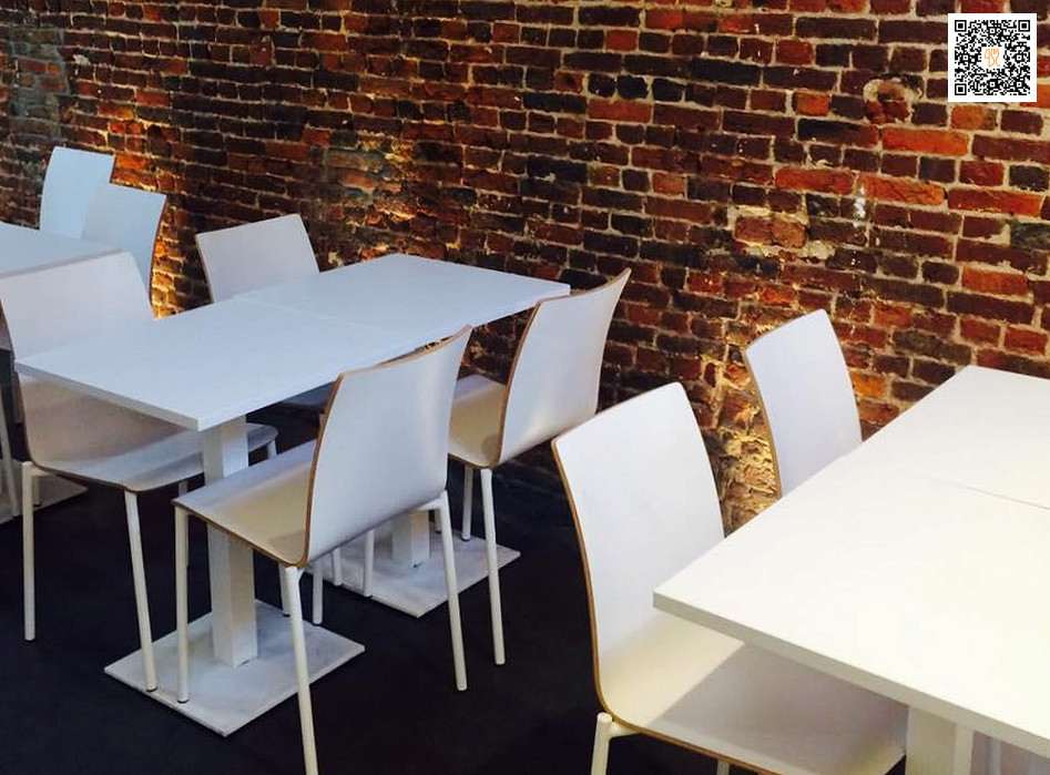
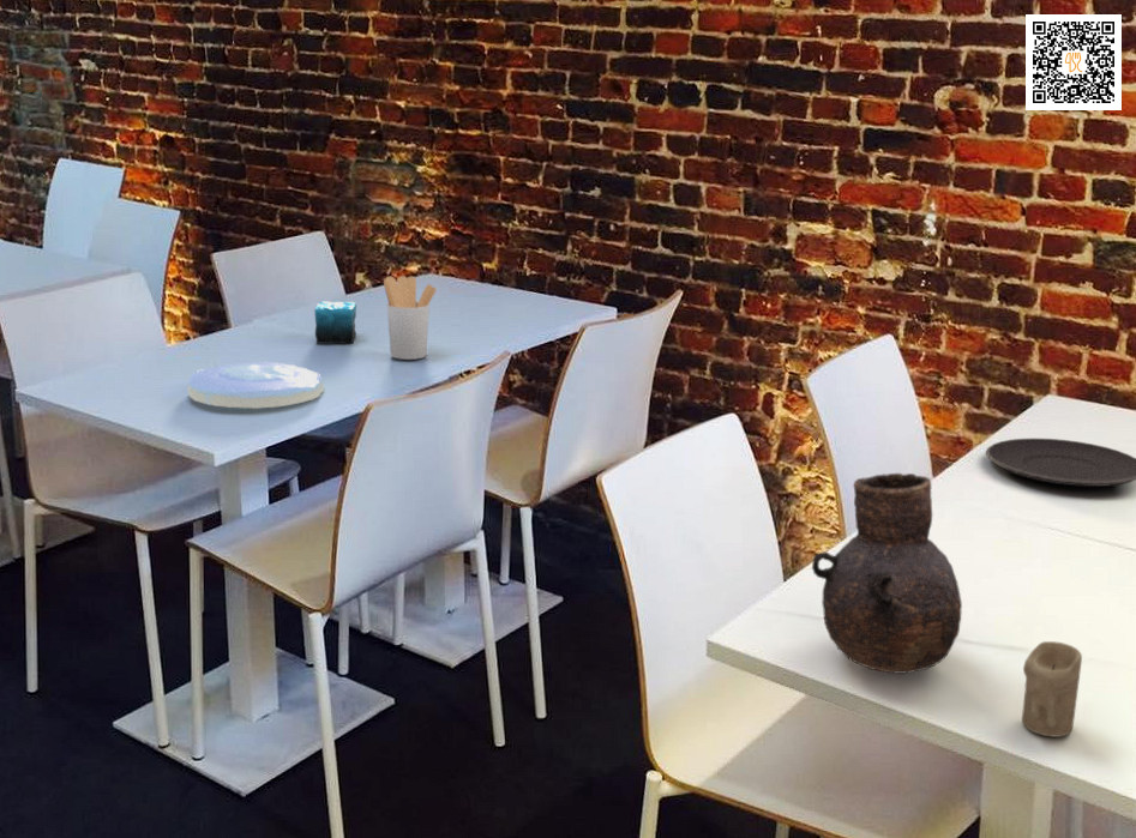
+ plate [186,361,325,410]
+ vase [811,472,963,675]
+ candle [313,297,357,344]
+ candle [1021,640,1083,738]
+ plate [985,438,1136,488]
+ utensil holder [383,275,438,361]
